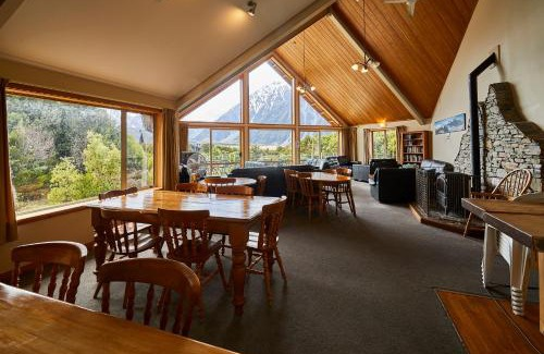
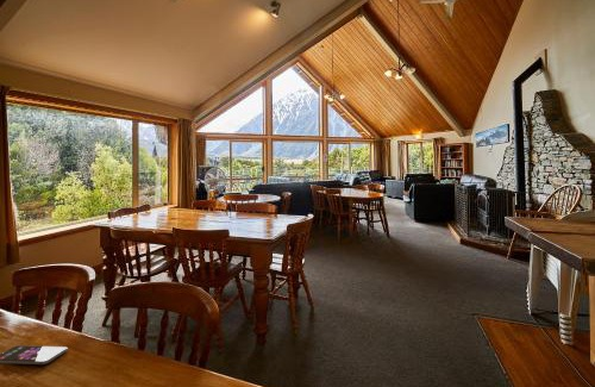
+ smartphone [0,344,69,366]
